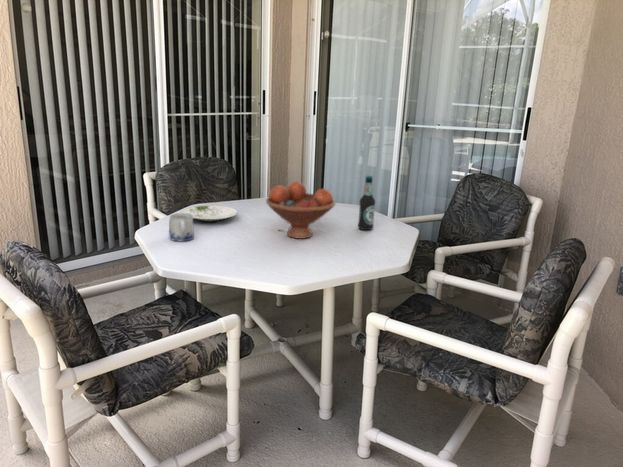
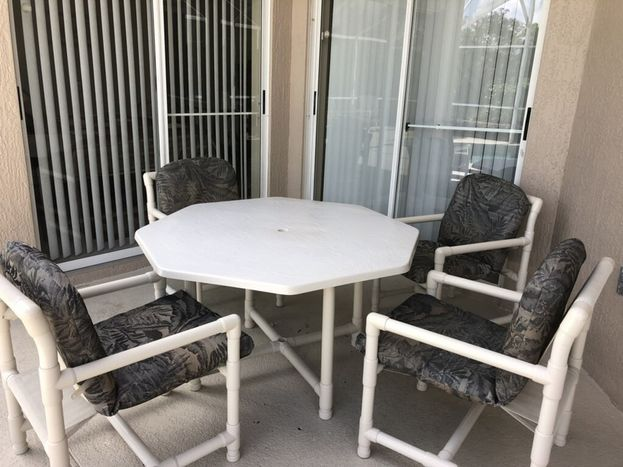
- fruit bowl [265,181,336,240]
- bottle [357,175,376,231]
- mug [168,212,195,243]
- plate [181,205,239,223]
